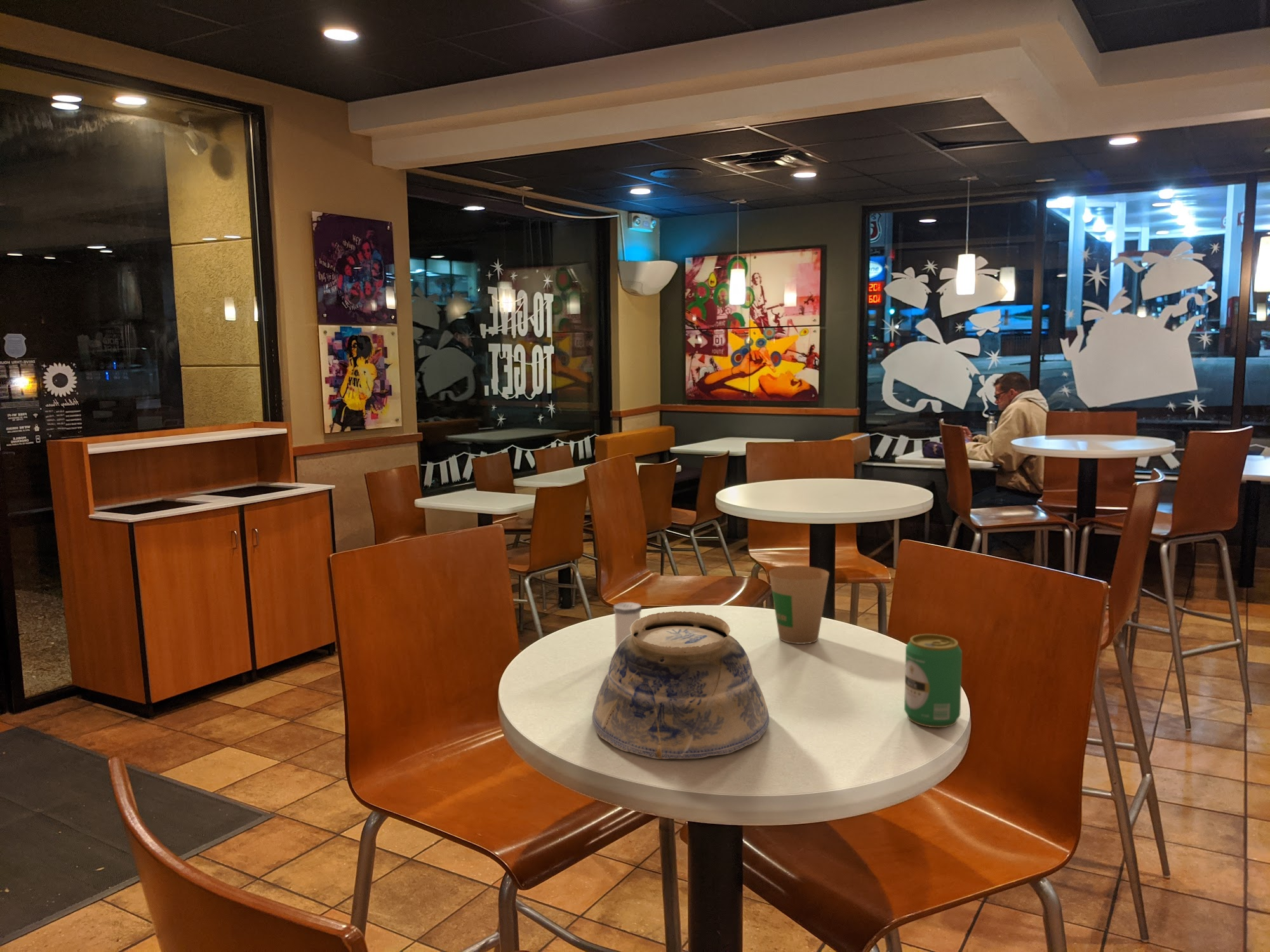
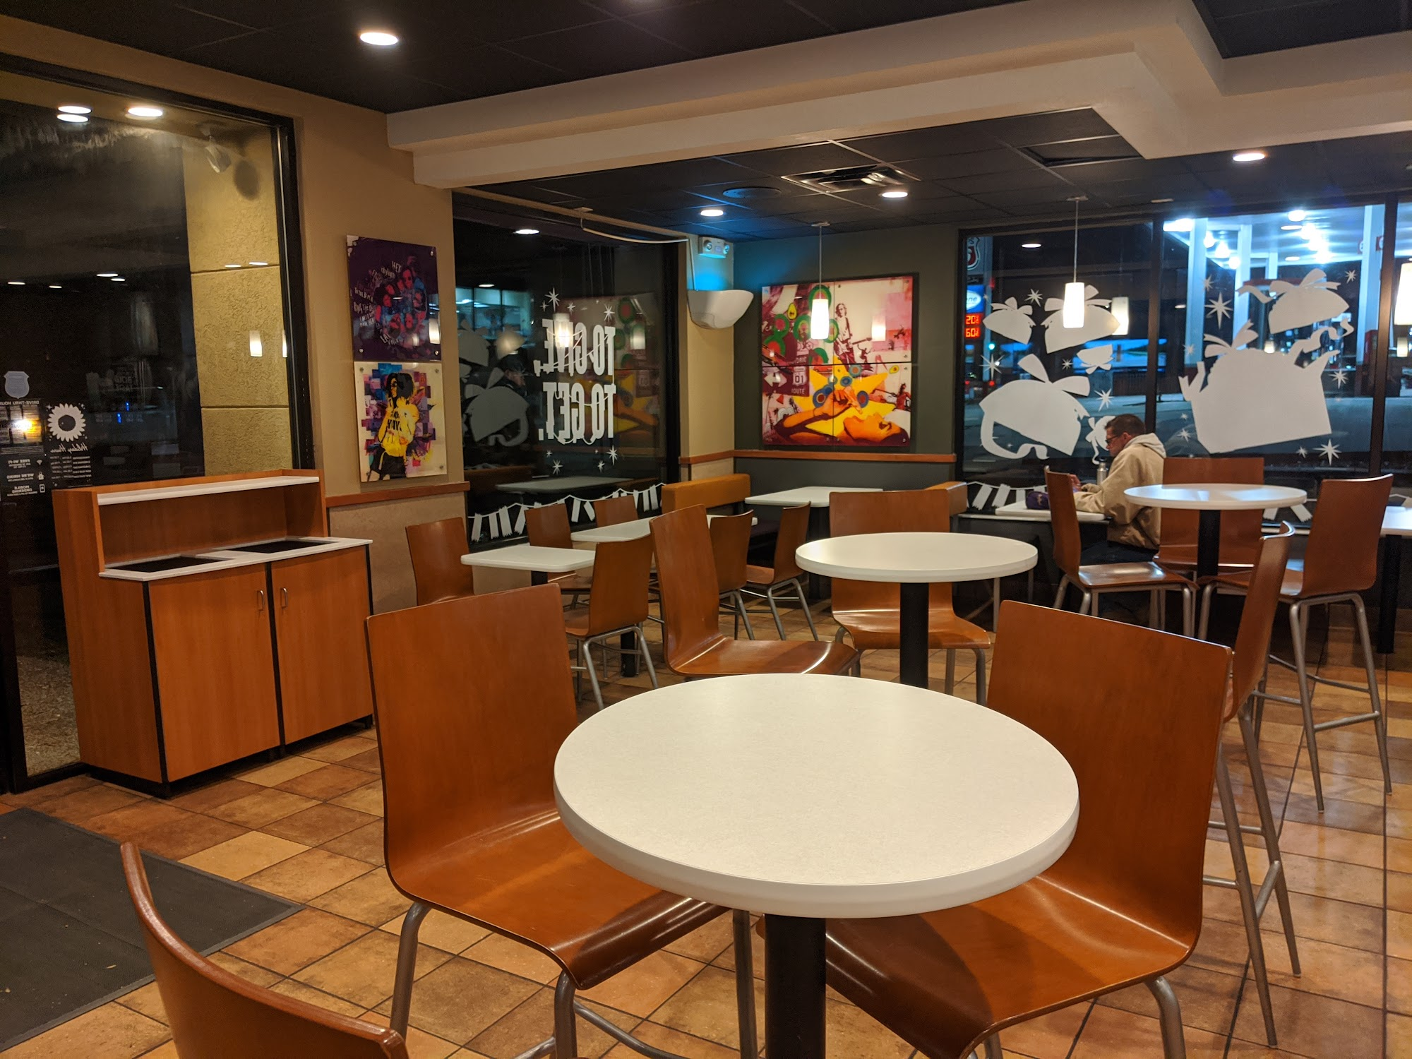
- paper cup [768,565,830,645]
- salt shaker [613,602,642,650]
- beverage can [904,633,963,728]
- bowl [592,611,770,760]
